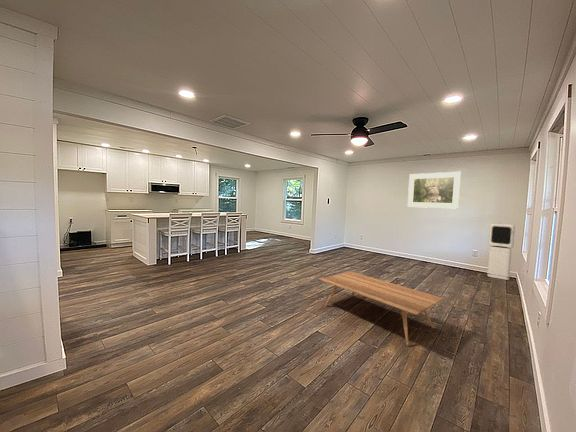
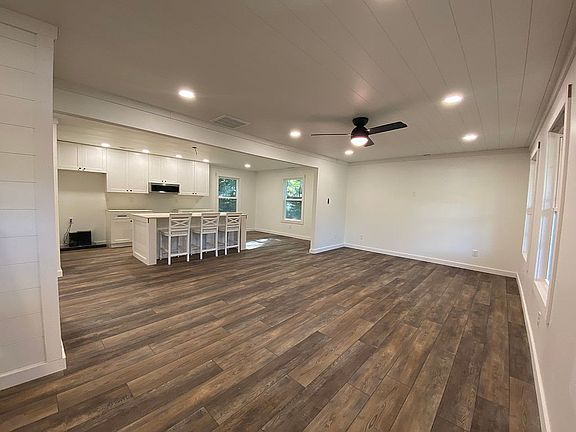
- coffee table [319,271,445,346]
- air purifier [485,222,516,281]
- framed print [407,171,462,210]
